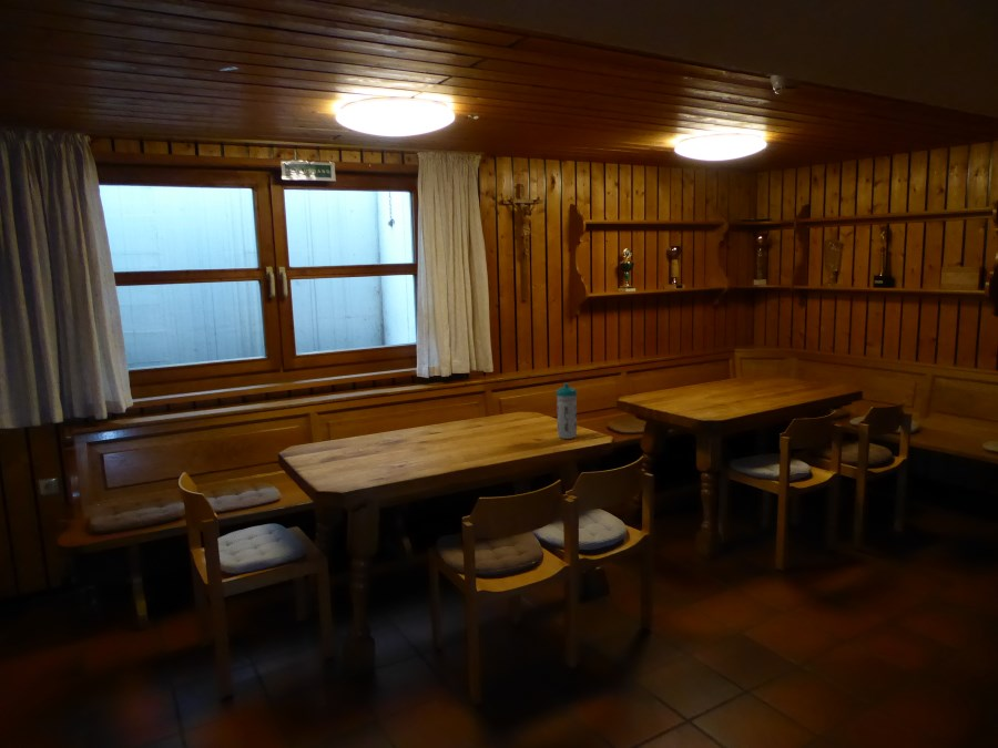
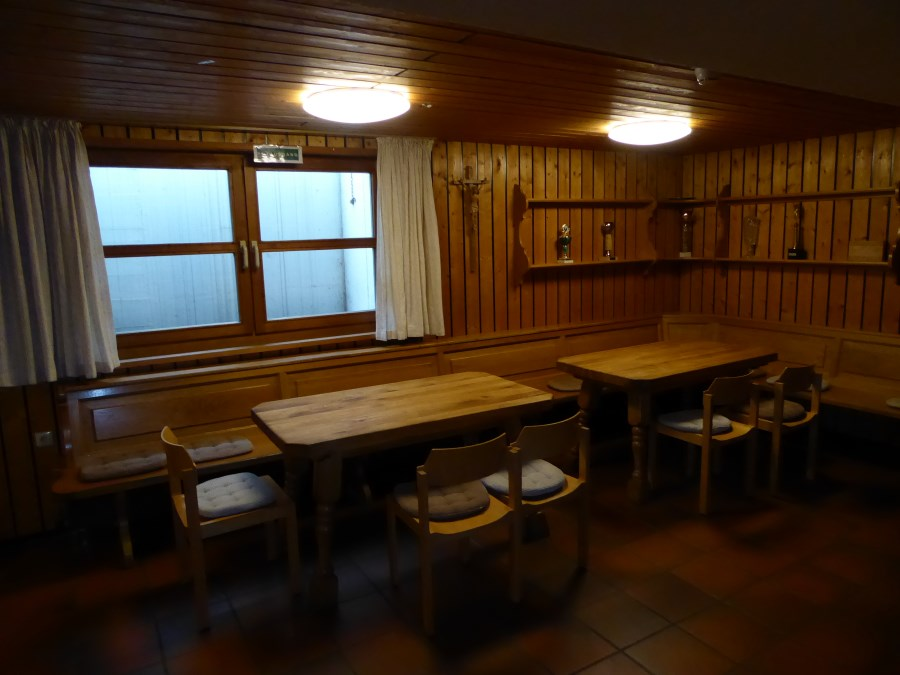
- water bottle [556,382,578,440]
